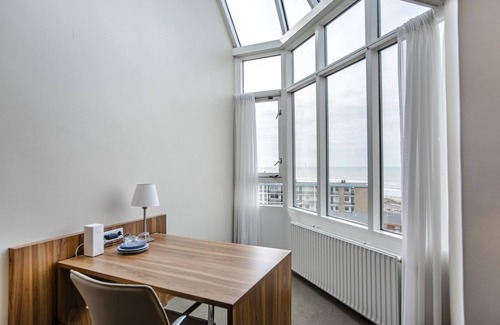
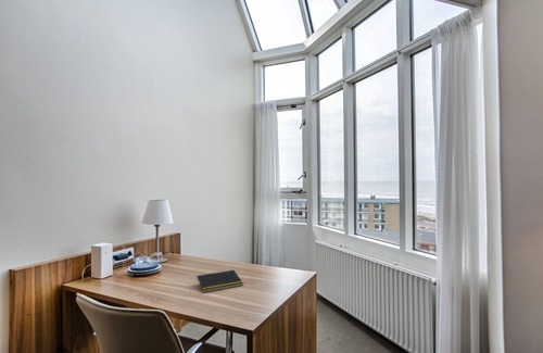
+ notepad [195,269,244,293]
